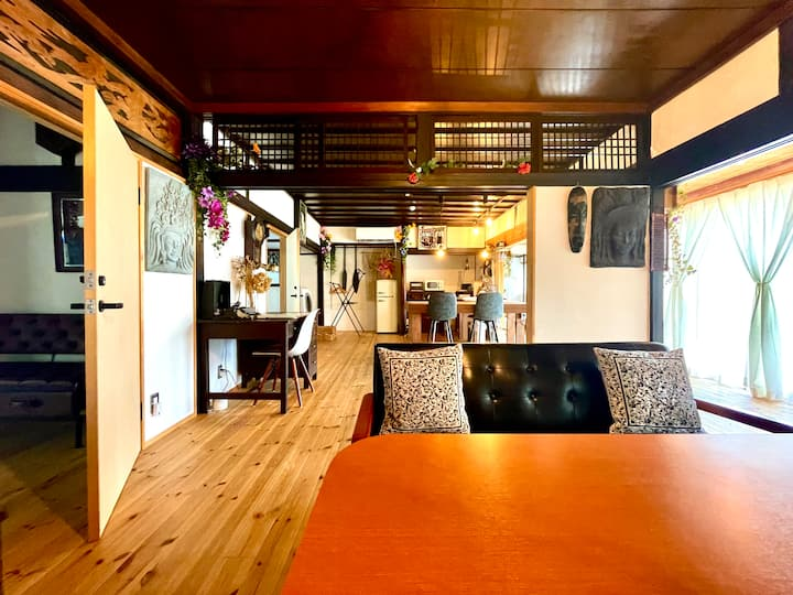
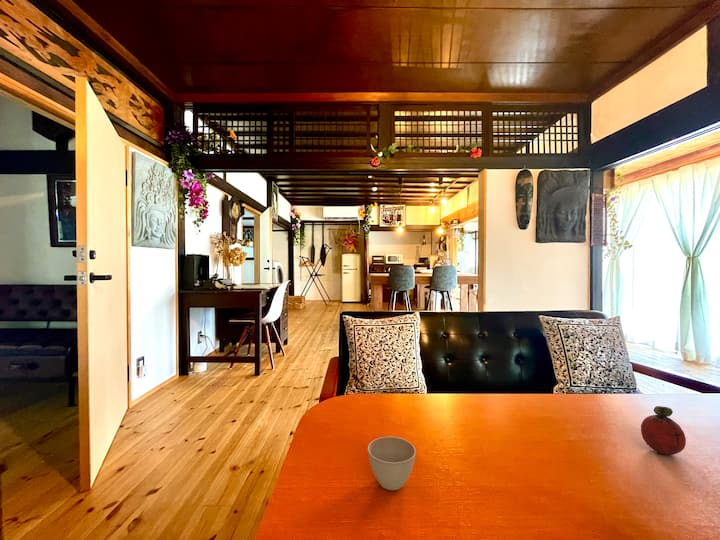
+ fruit [640,405,687,456]
+ flower pot [367,436,417,491]
